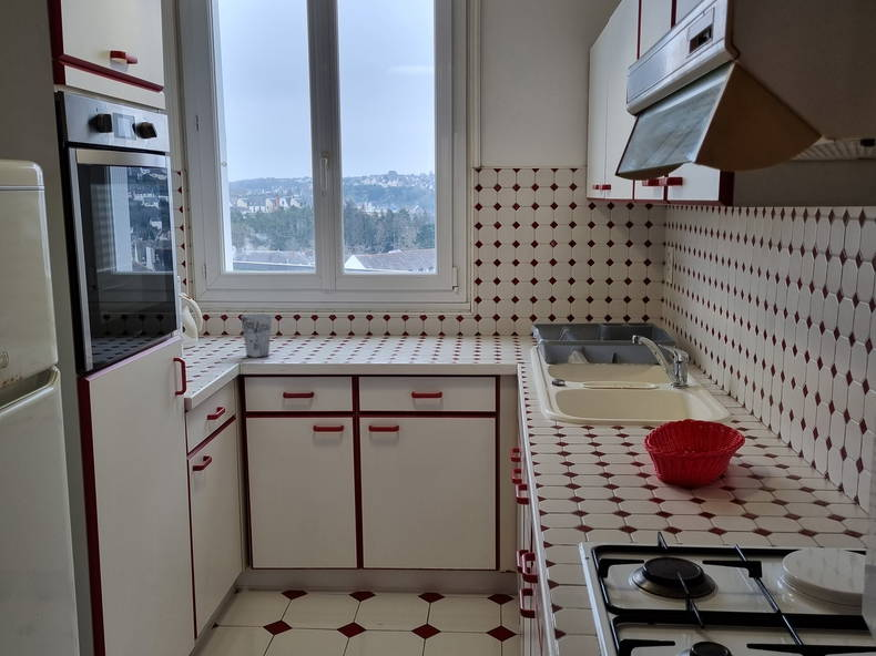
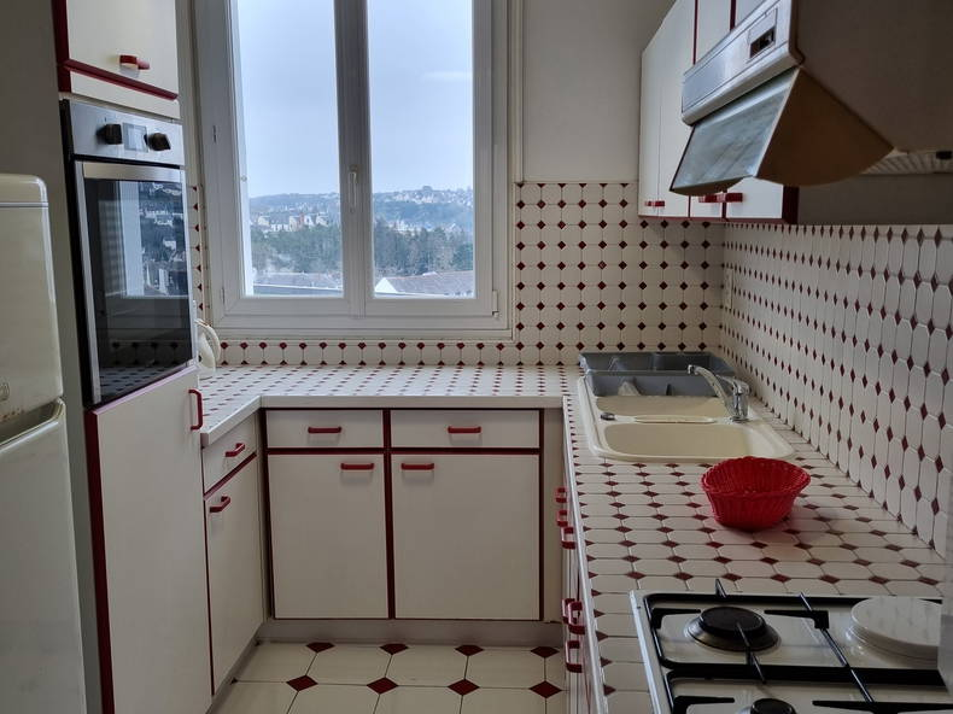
- cup [241,312,273,359]
